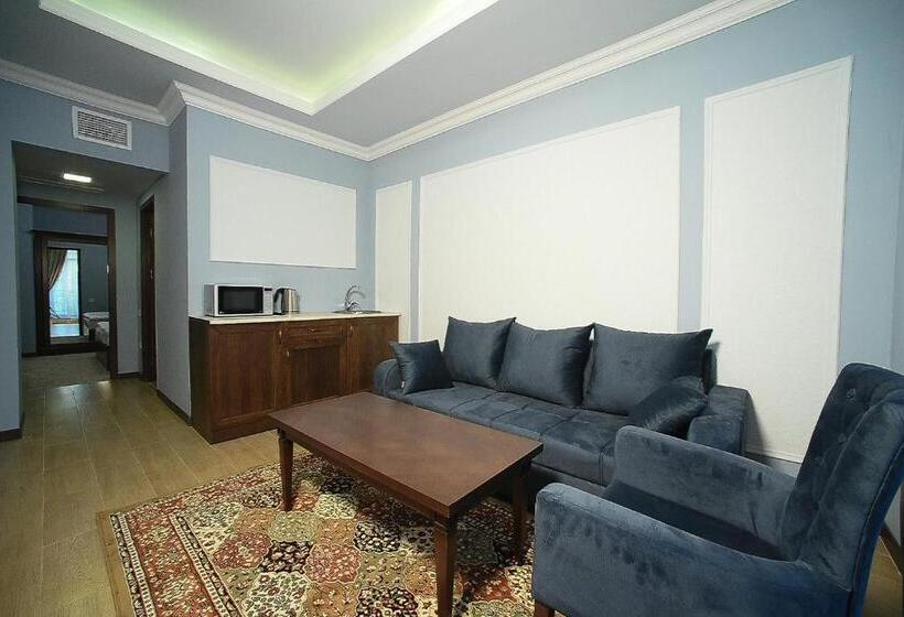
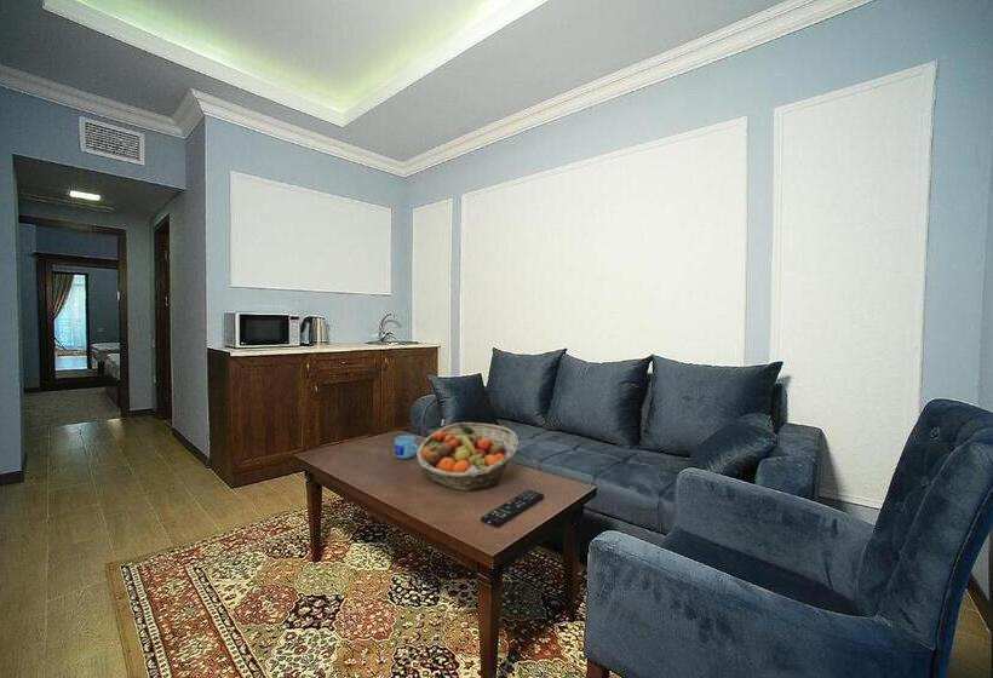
+ fruit basket [415,421,520,492]
+ mug [394,435,419,460]
+ remote control [480,489,545,529]
